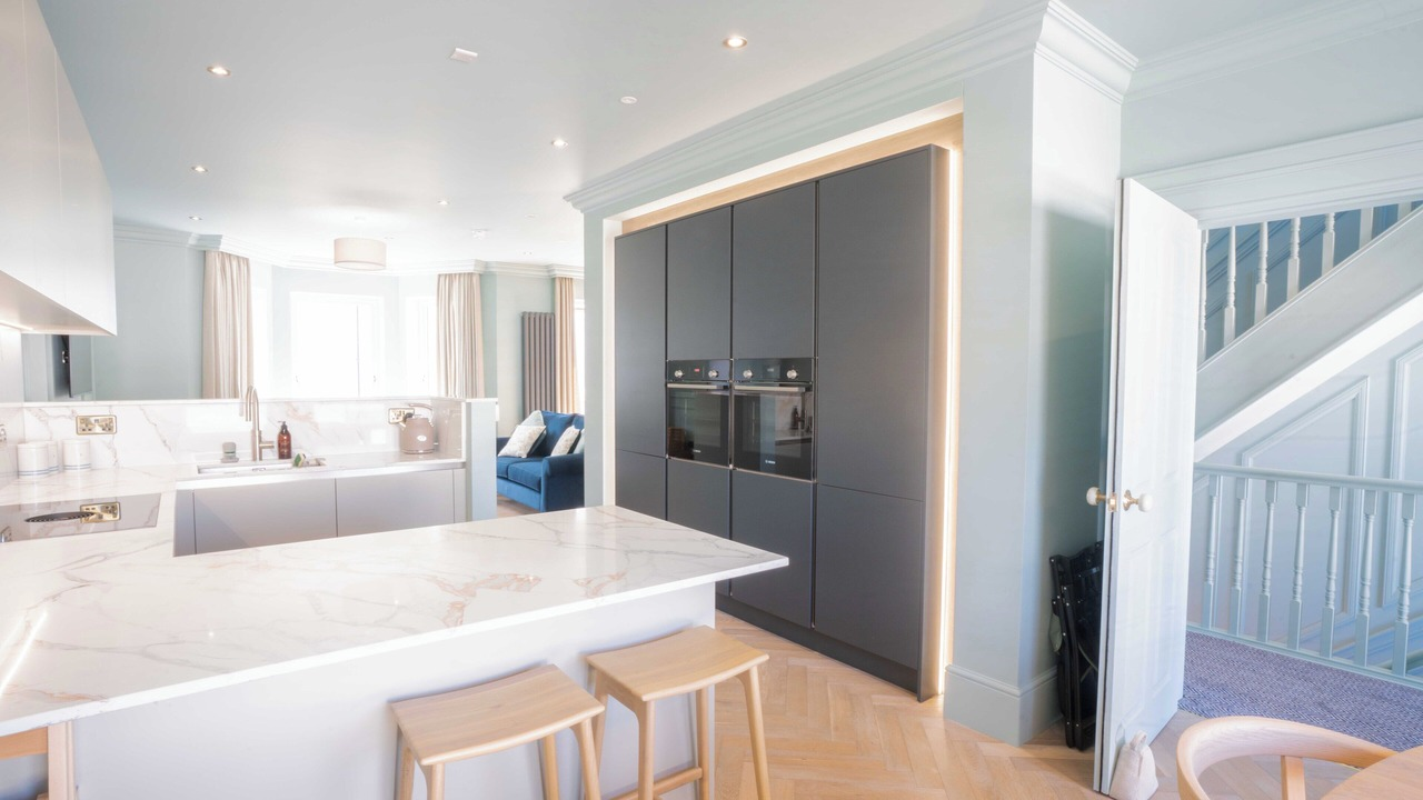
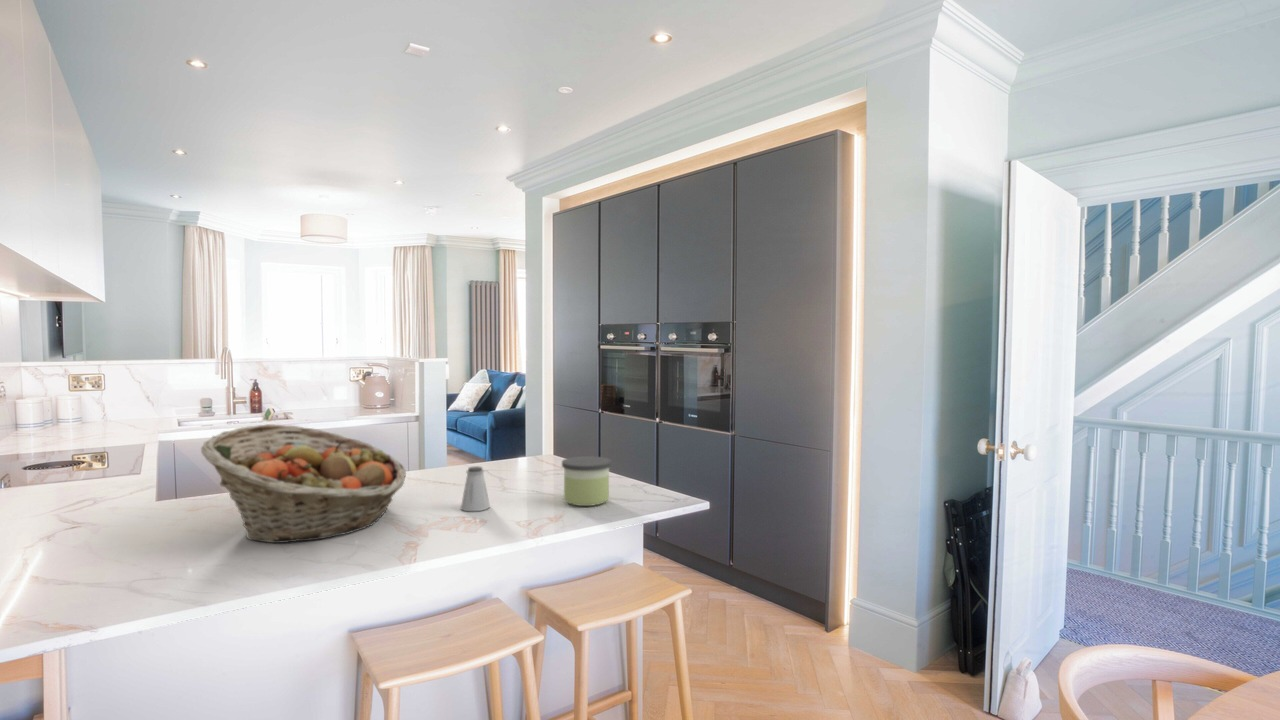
+ fruit basket [200,423,407,544]
+ saltshaker [460,465,491,512]
+ candle [561,455,612,507]
